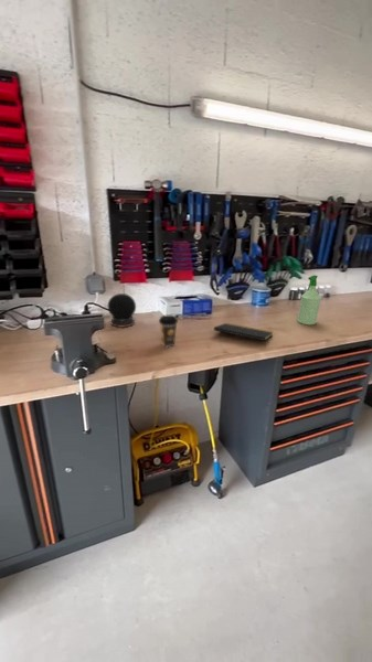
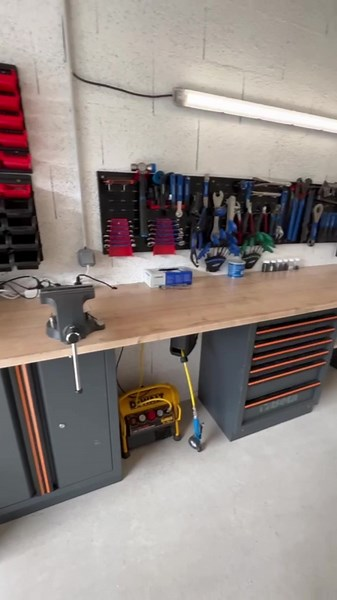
- spray bottle [297,274,322,325]
- coffee cup [158,314,179,349]
- notepad [213,322,274,349]
- speaker [107,292,137,328]
